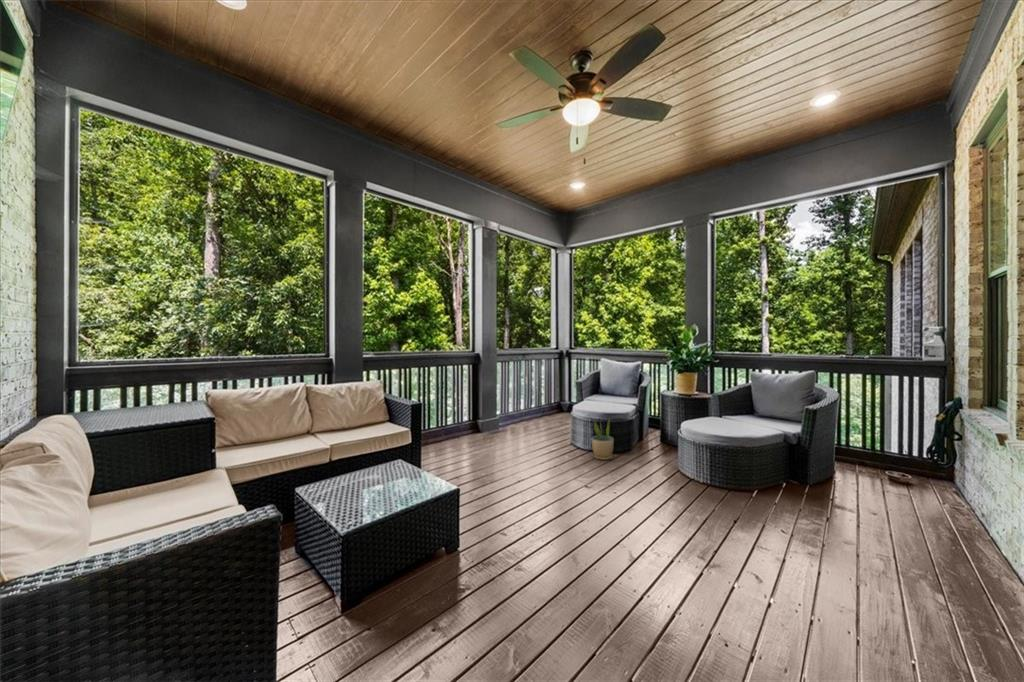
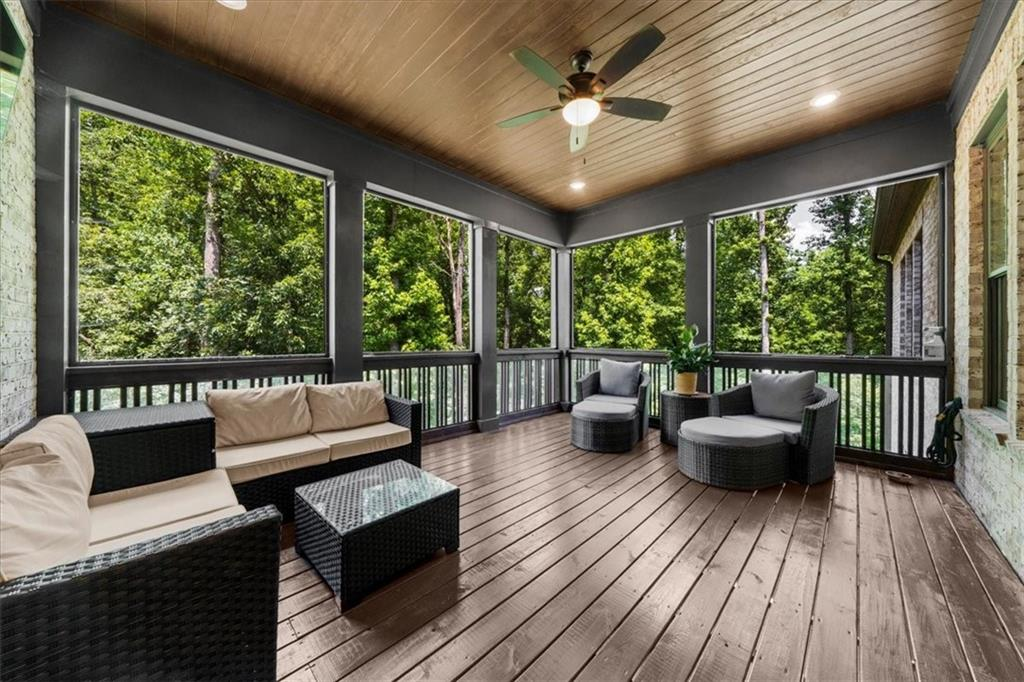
- potted plant [590,418,615,461]
